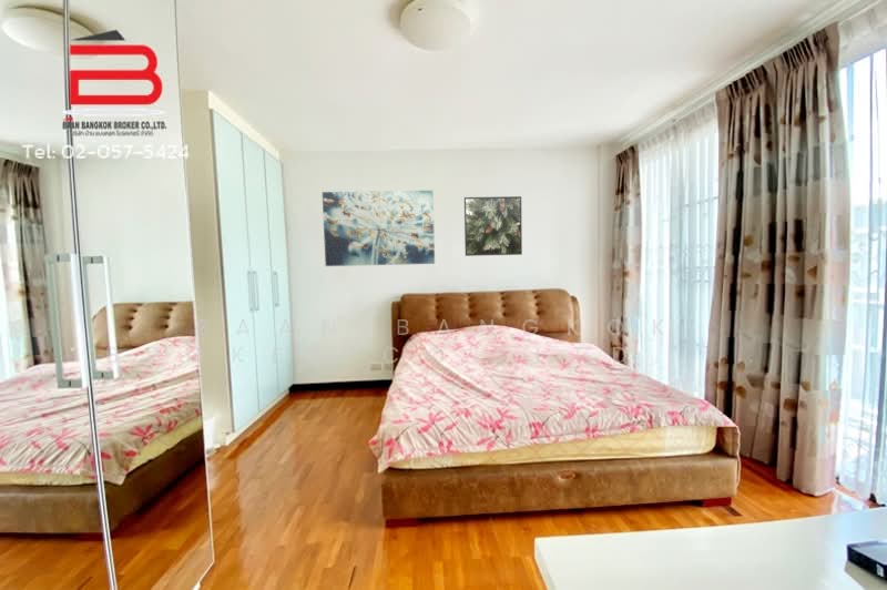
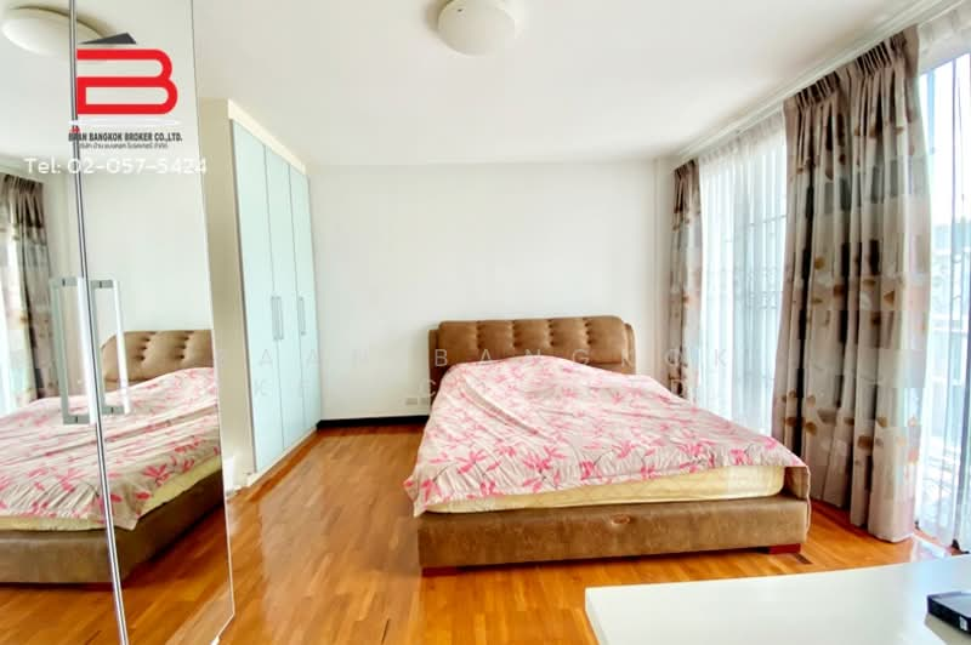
- wall art [322,190,436,267]
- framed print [463,195,523,257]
